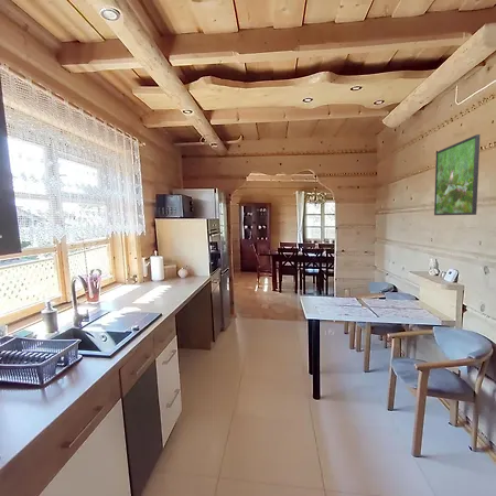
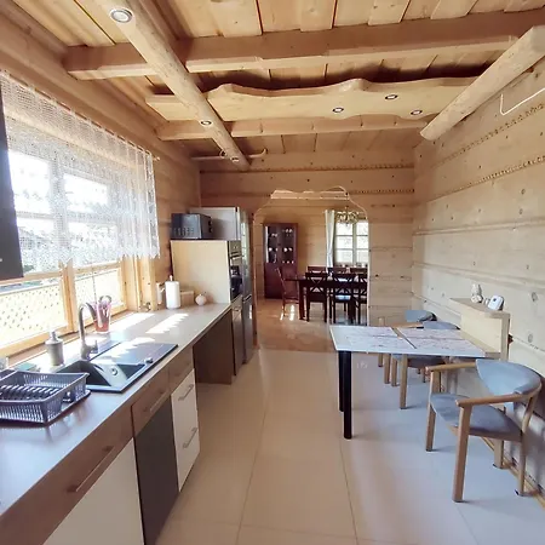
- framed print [433,133,482,216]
